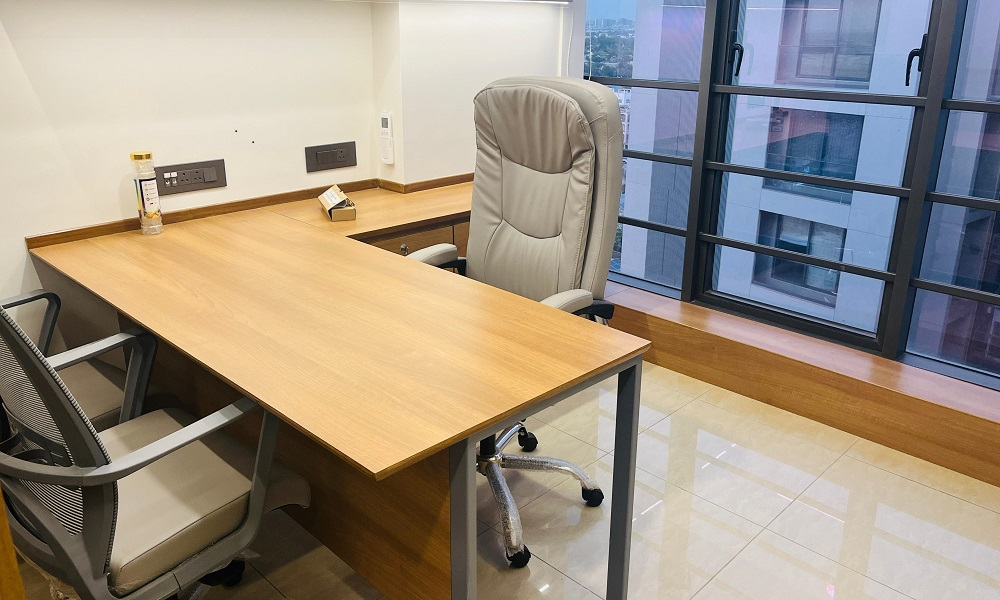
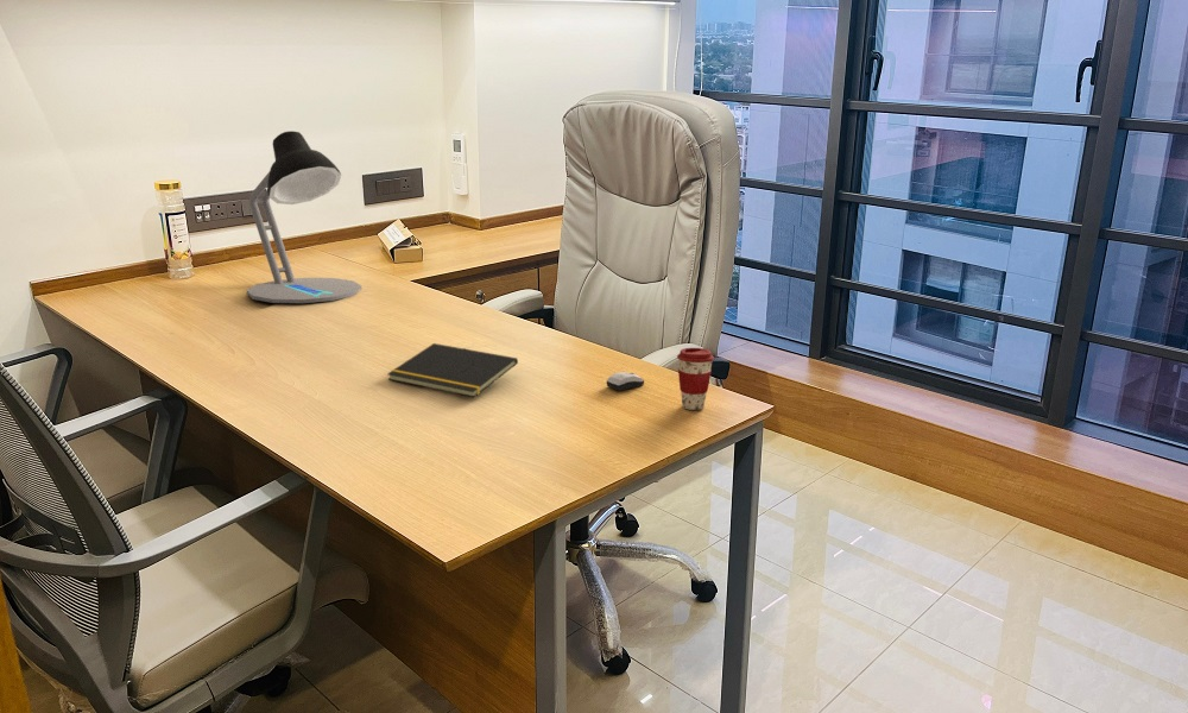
+ notepad [386,342,519,398]
+ desk lamp [246,130,364,304]
+ computer mouse [606,371,645,392]
+ coffee cup [676,347,715,411]
